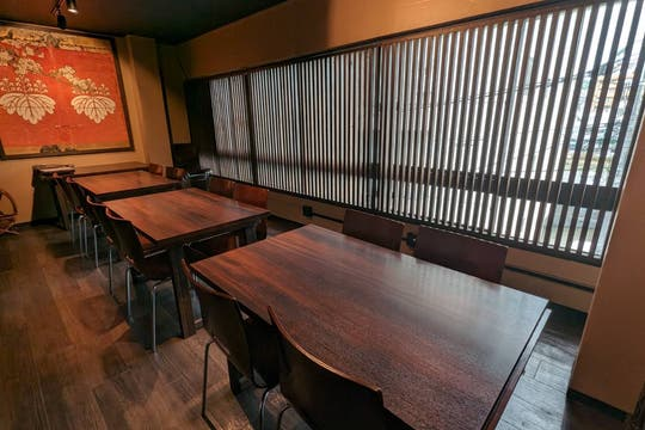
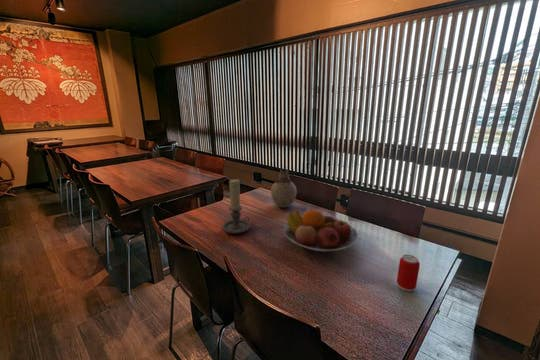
+ vase [270,168,298,209]
+ fruit bowl [283,208,359,253]
+ beverage can [396,254,421,292]
+ candle holder [221,178,251,235]
